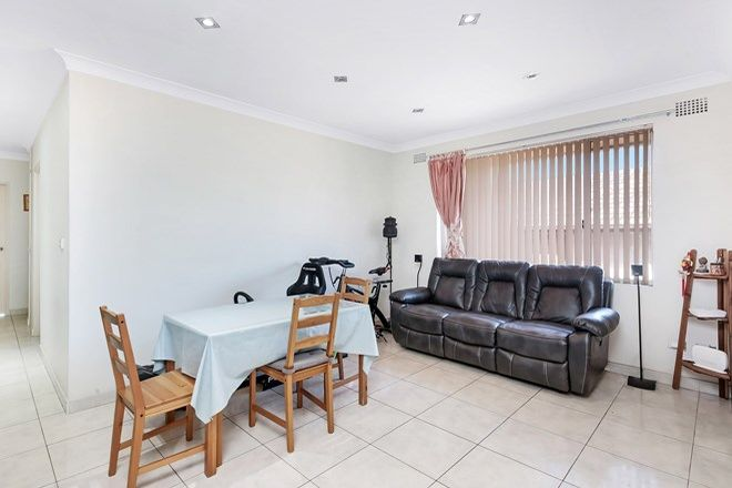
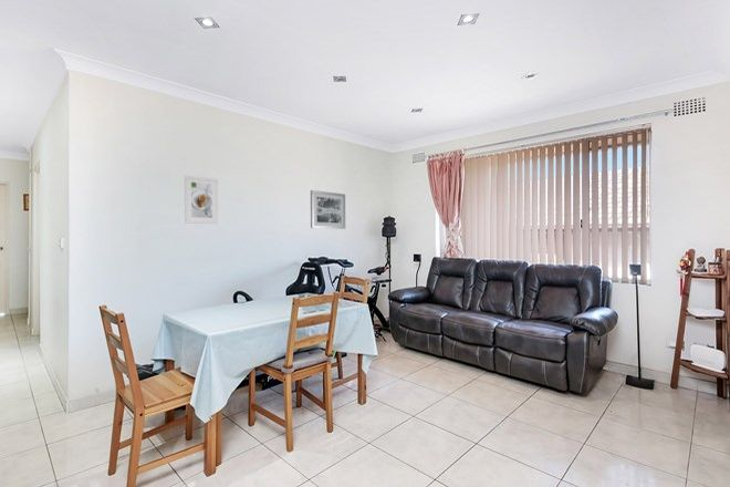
+ wall art [310,189,346,230]
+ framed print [184,175,219,225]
